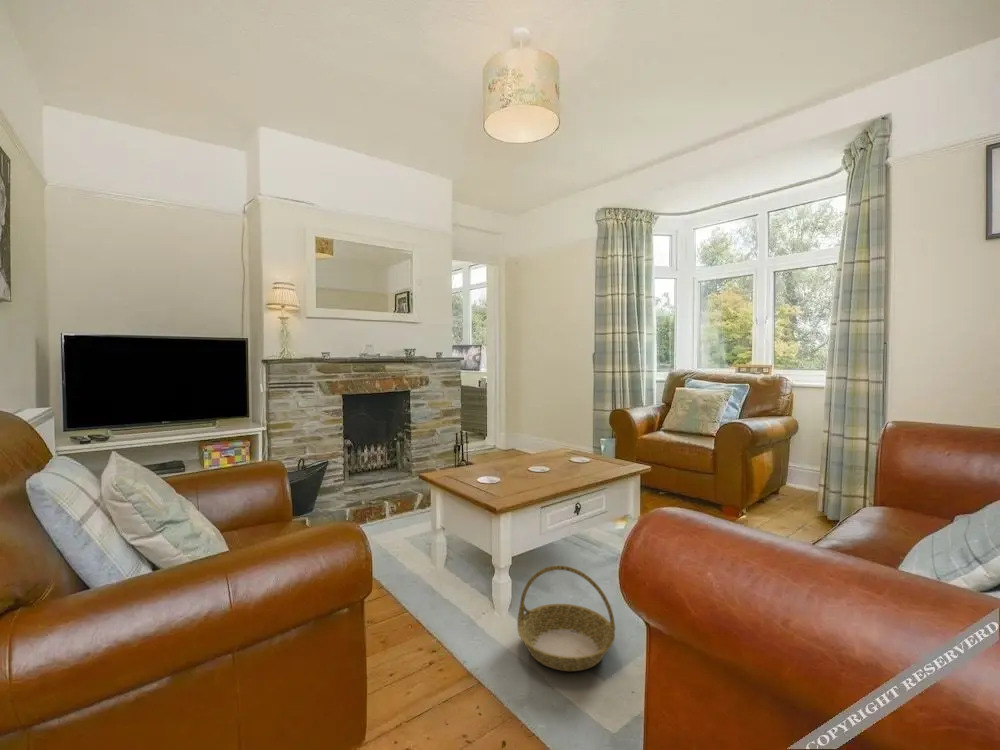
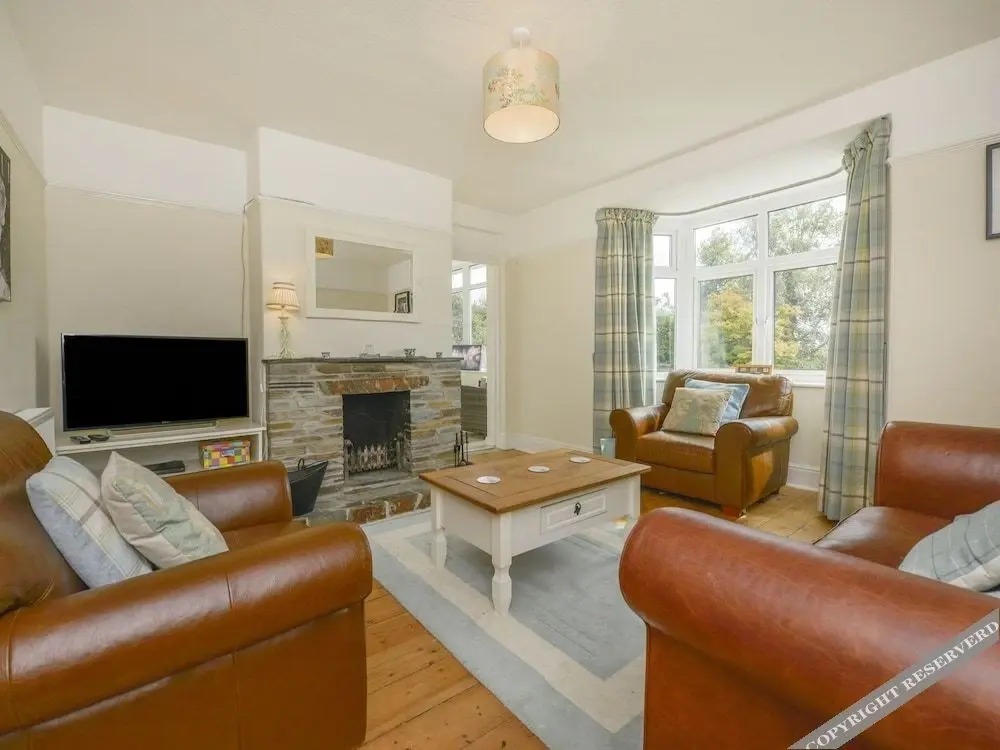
- basket [516,564,616,672]
